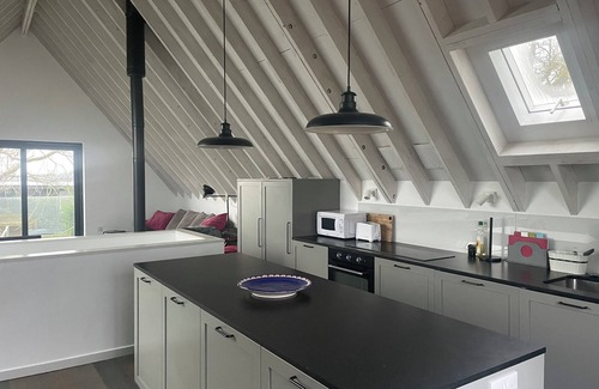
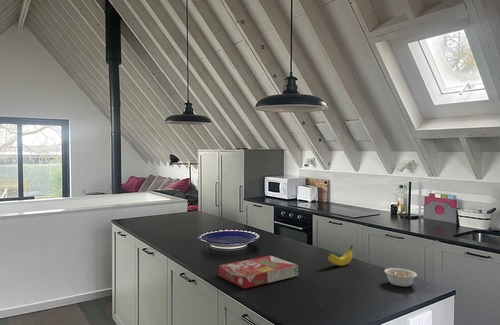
+ legume [383,267,418,288]
+ banana [327,243,354,267]
+ cereal box [218,255,299,290]
